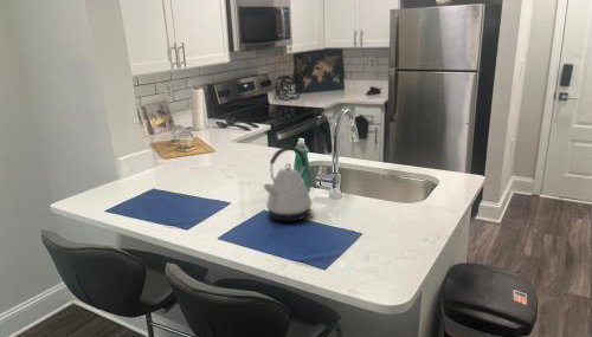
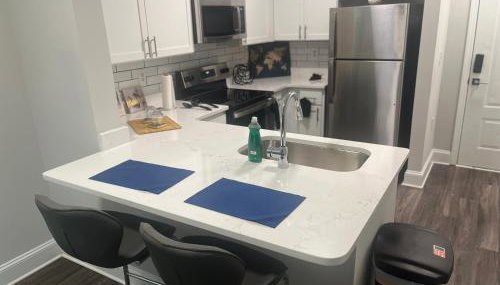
- kettle [262,145,313,222]
